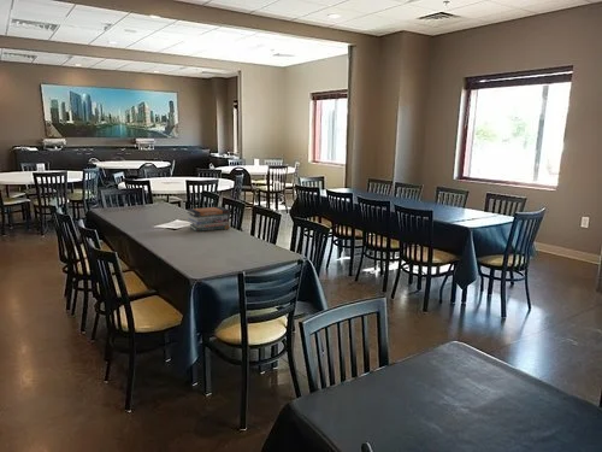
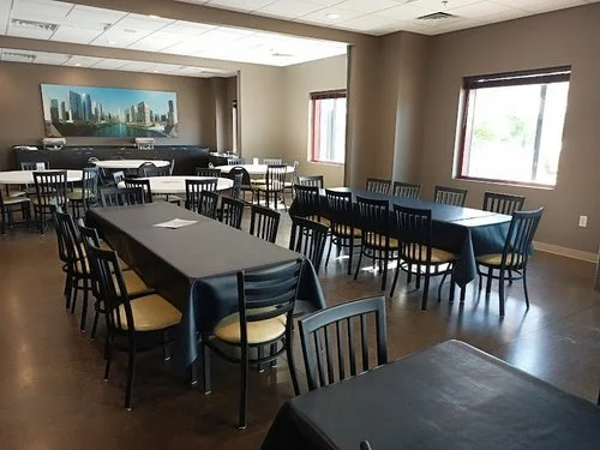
- book stack [187,206,231,233]
